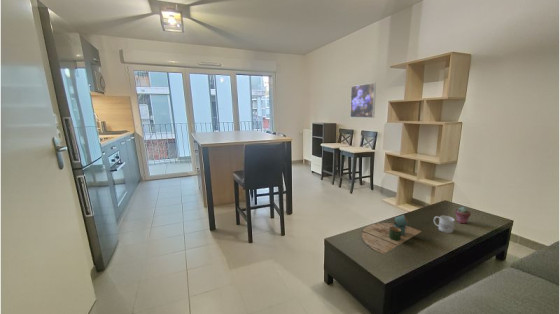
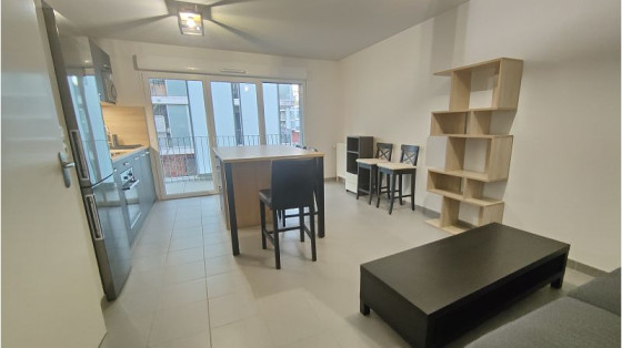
- potted succulent [454,206,472,224]
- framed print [349,82,377,119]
- mug [433,215,456,234]
- decorative tray [361,214,423,255]
